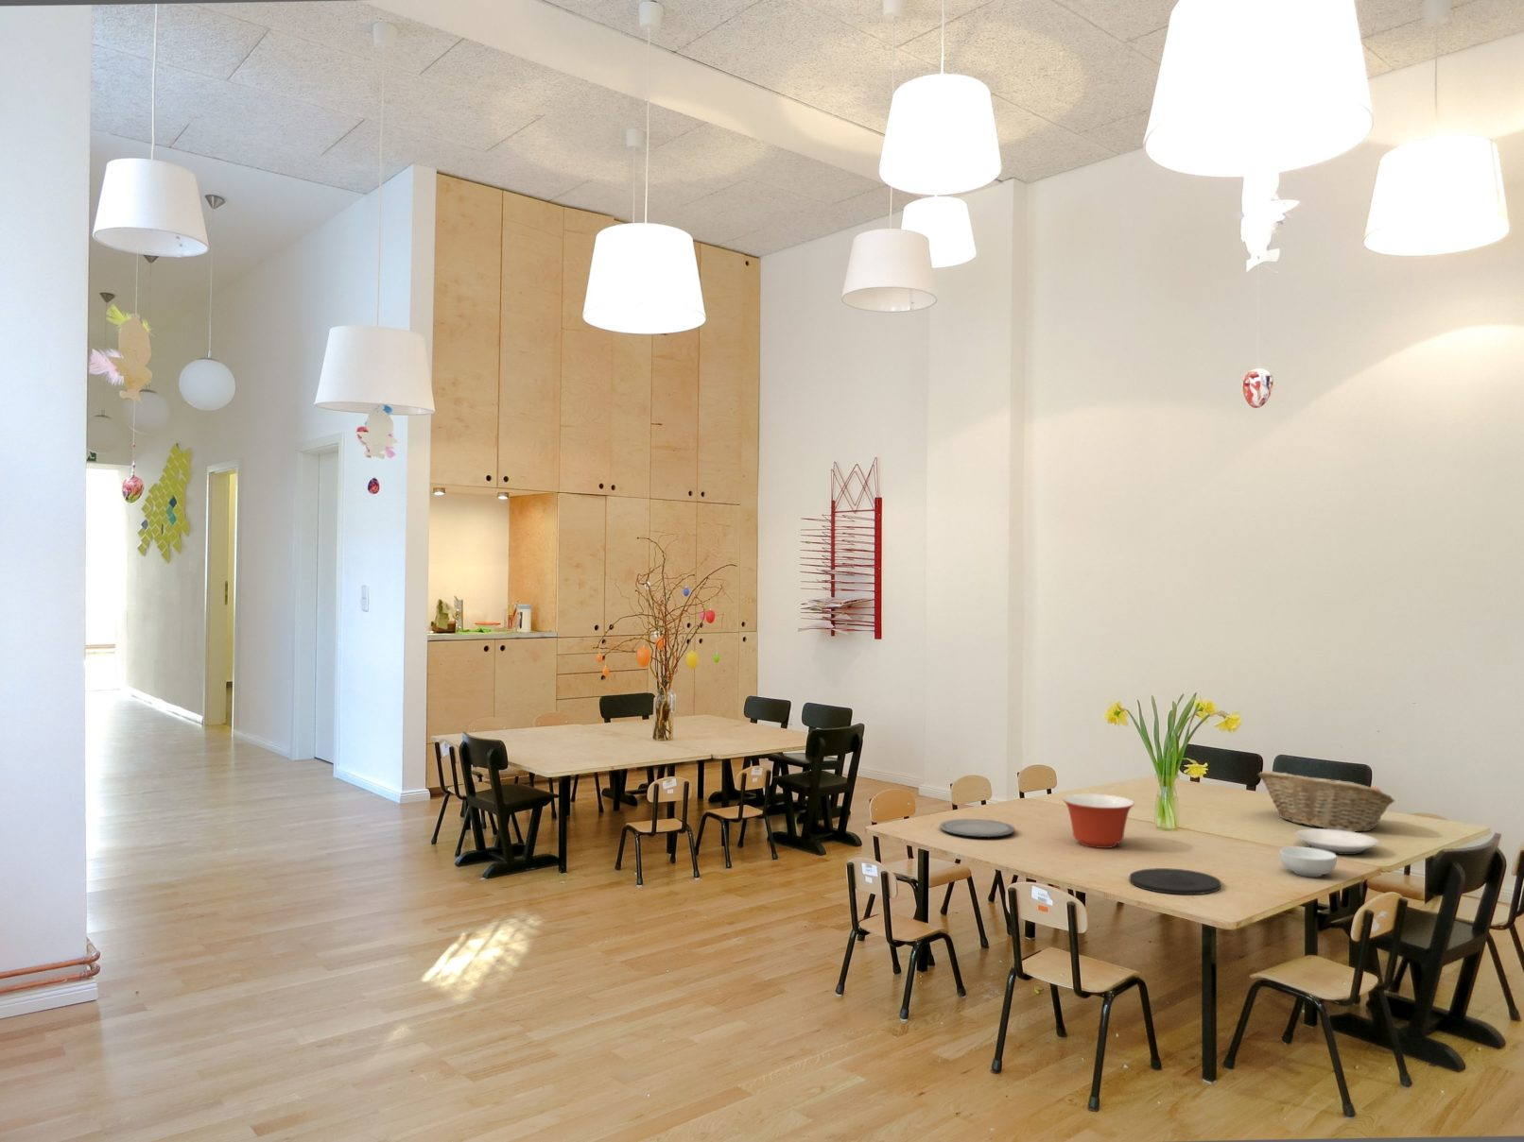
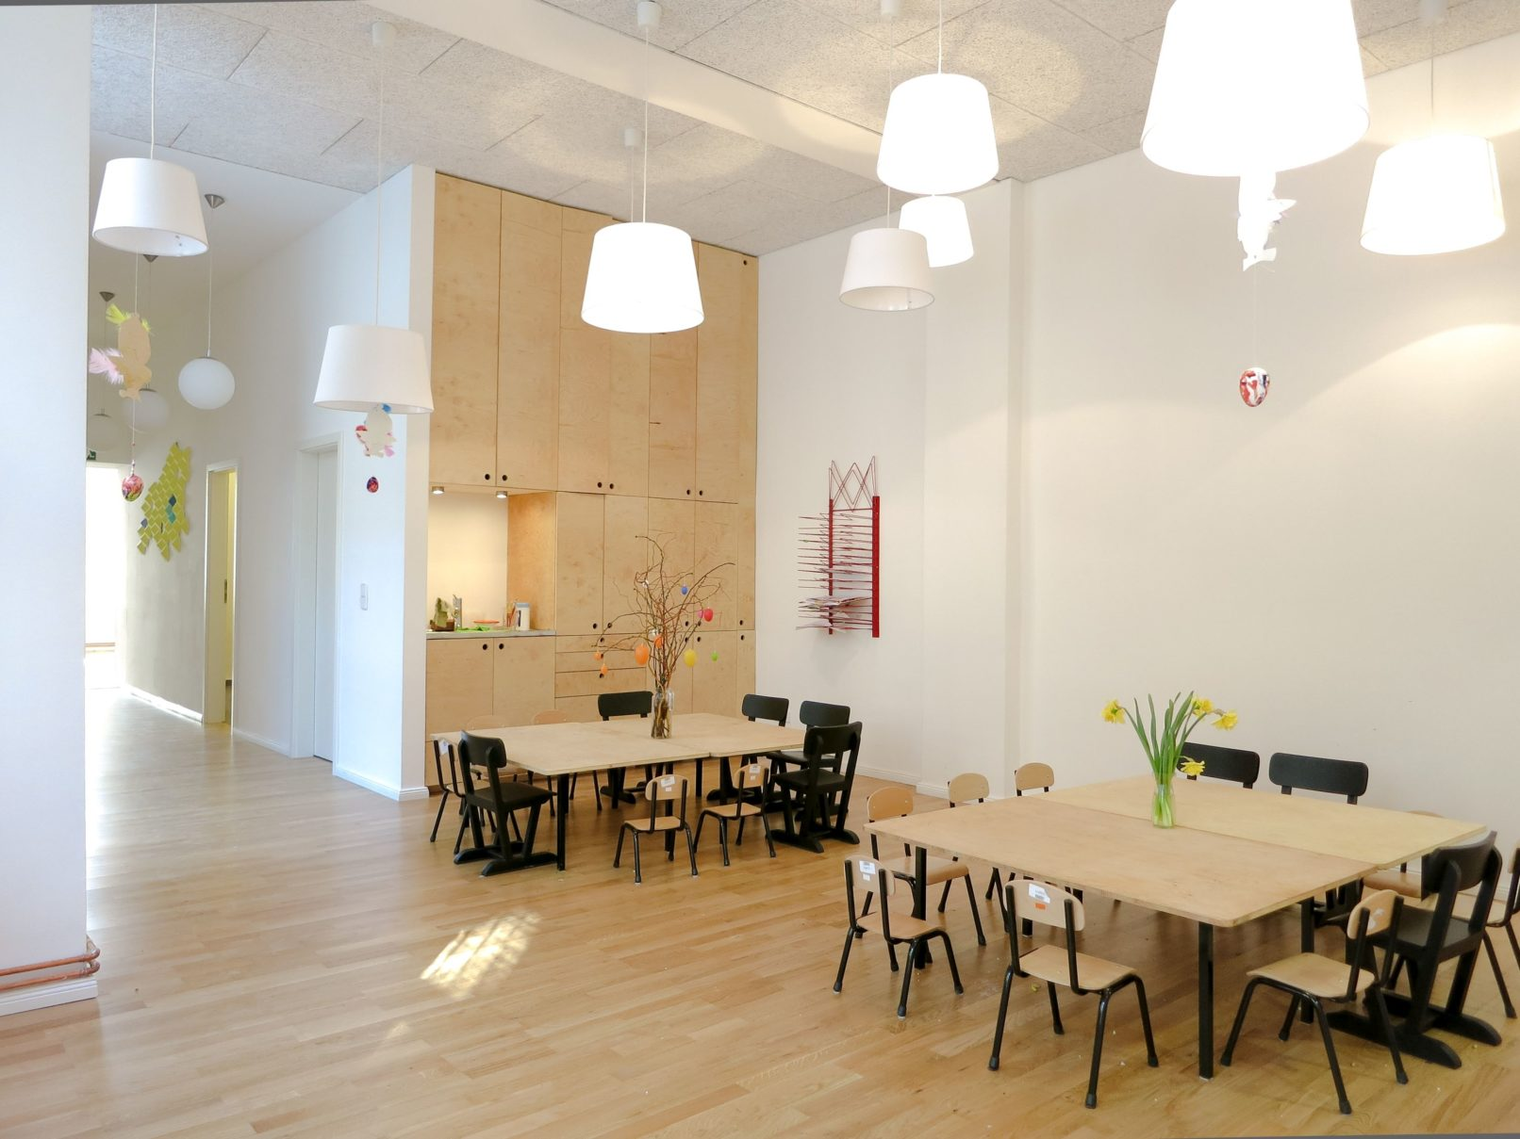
- fruit basket [1258,770,1397,833]
- plate [1295,828,1380,855]
- mixing bowl [1062,793,1135,849]
- plate [1129,867,1222,895]
- plate [938,818,1016,837]
- cereal bowl [1279,846,1338,878]
